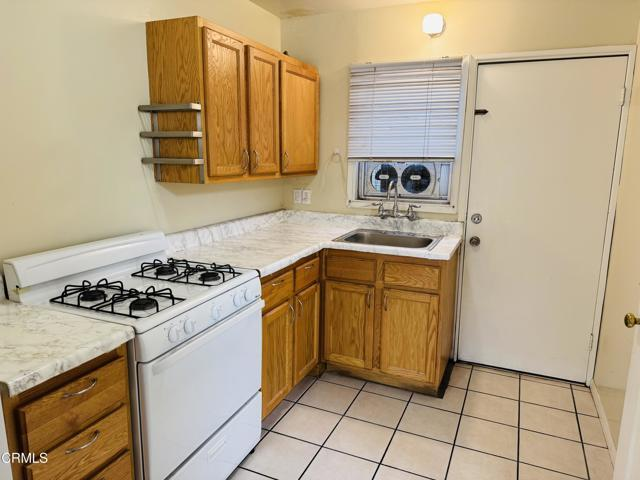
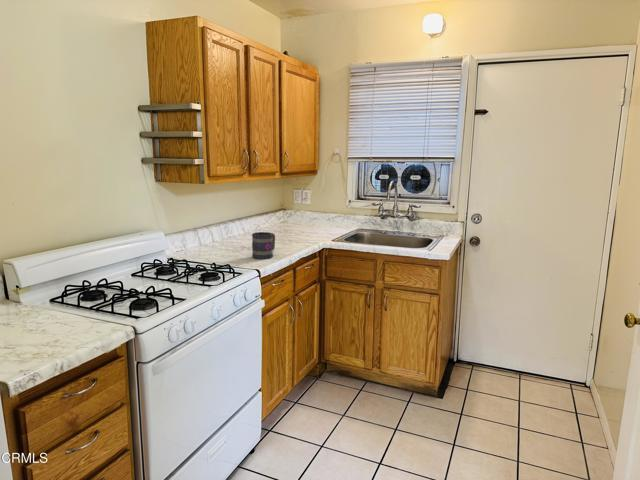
+ mug [251,231,276,260]
